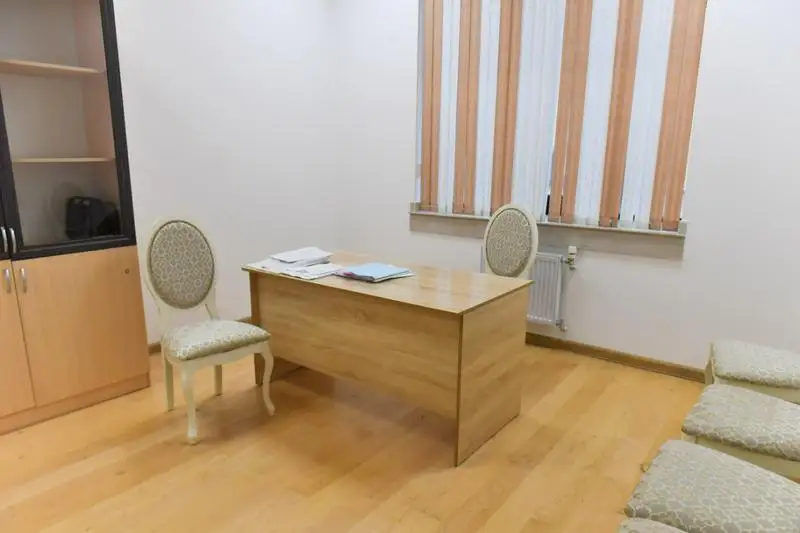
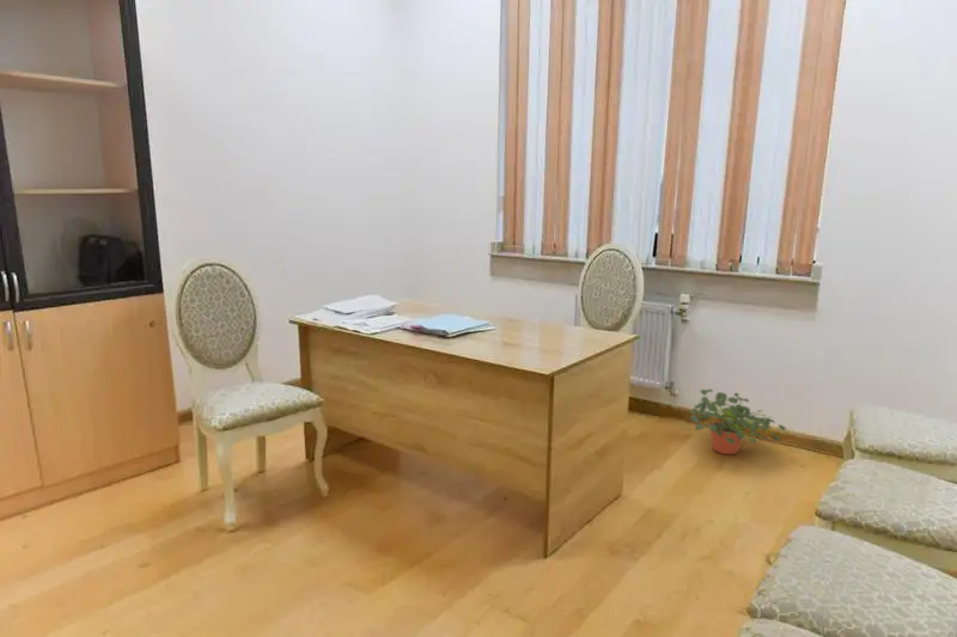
+ potted plant [689,388,787,455]
